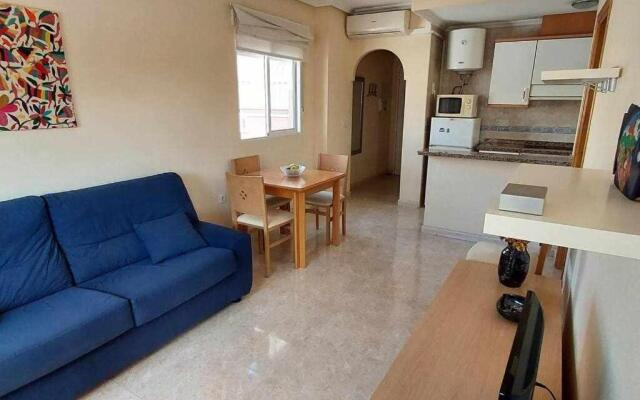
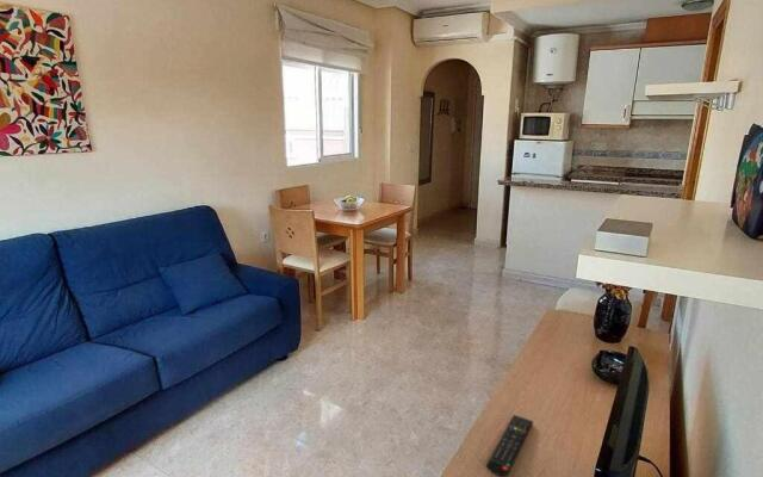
+ remote control [485,414,534,477]
